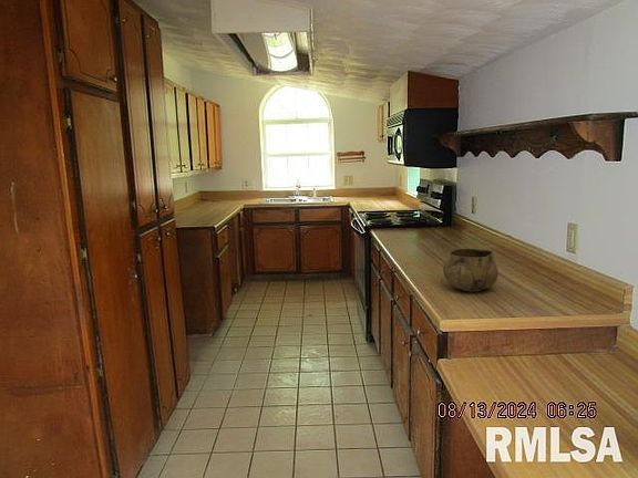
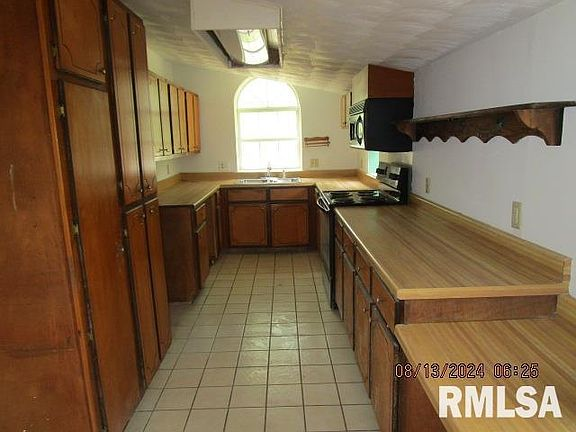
- decorative bowl [442,248,500,292]
